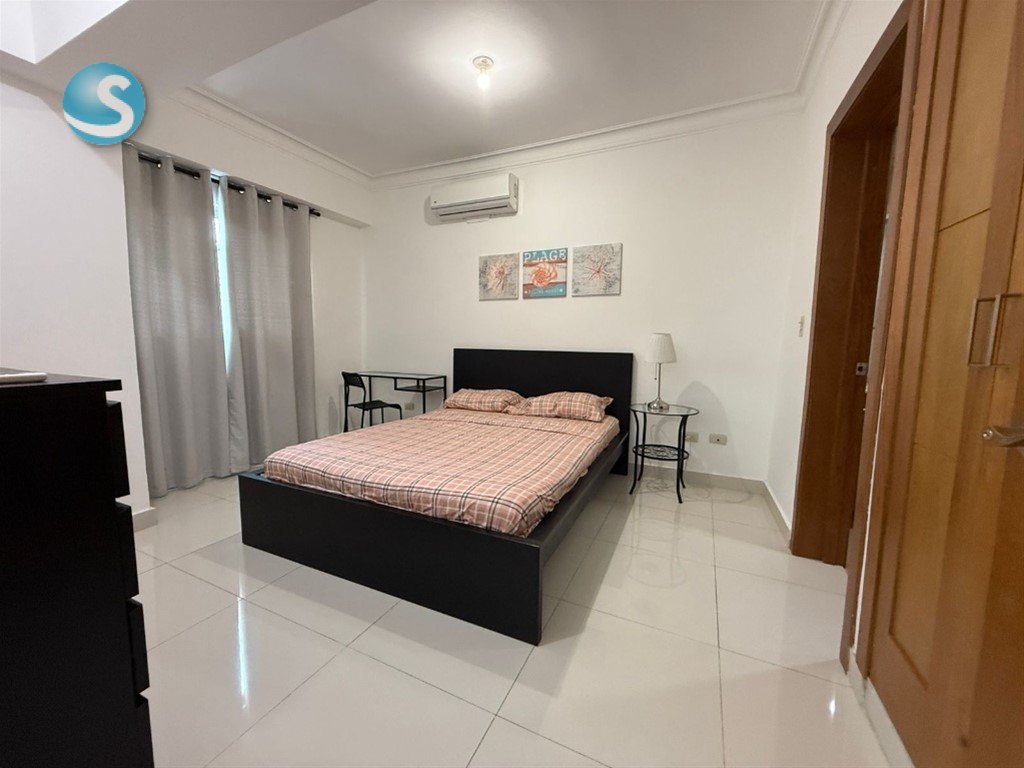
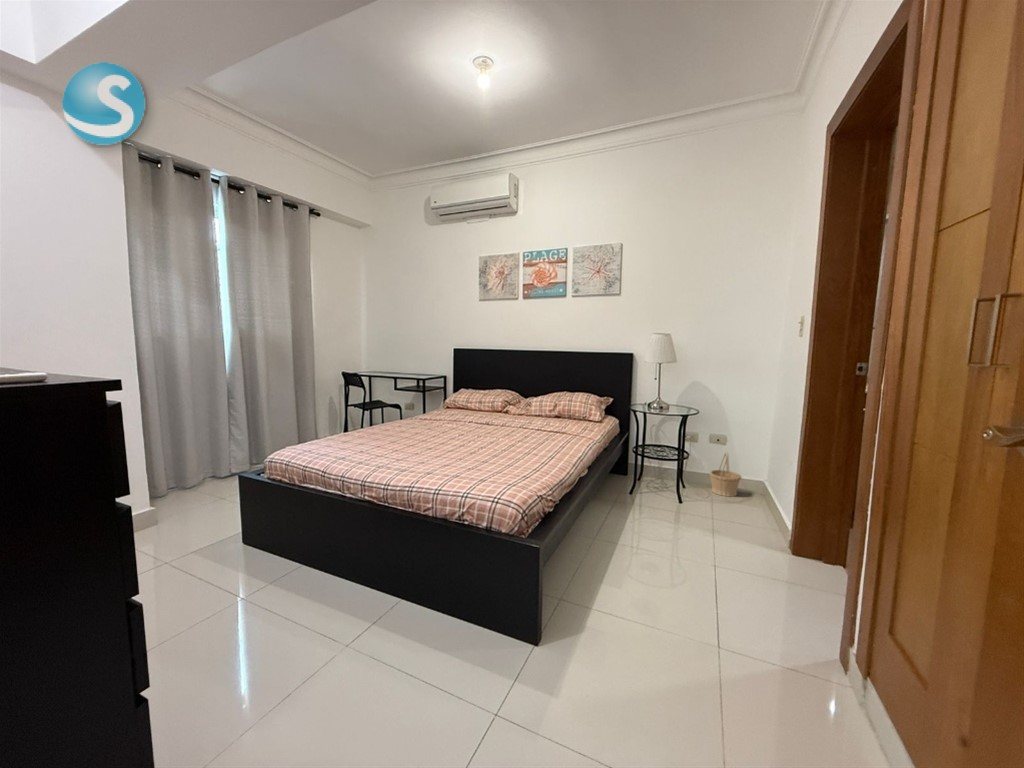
+ basket [709,451,742,497]
